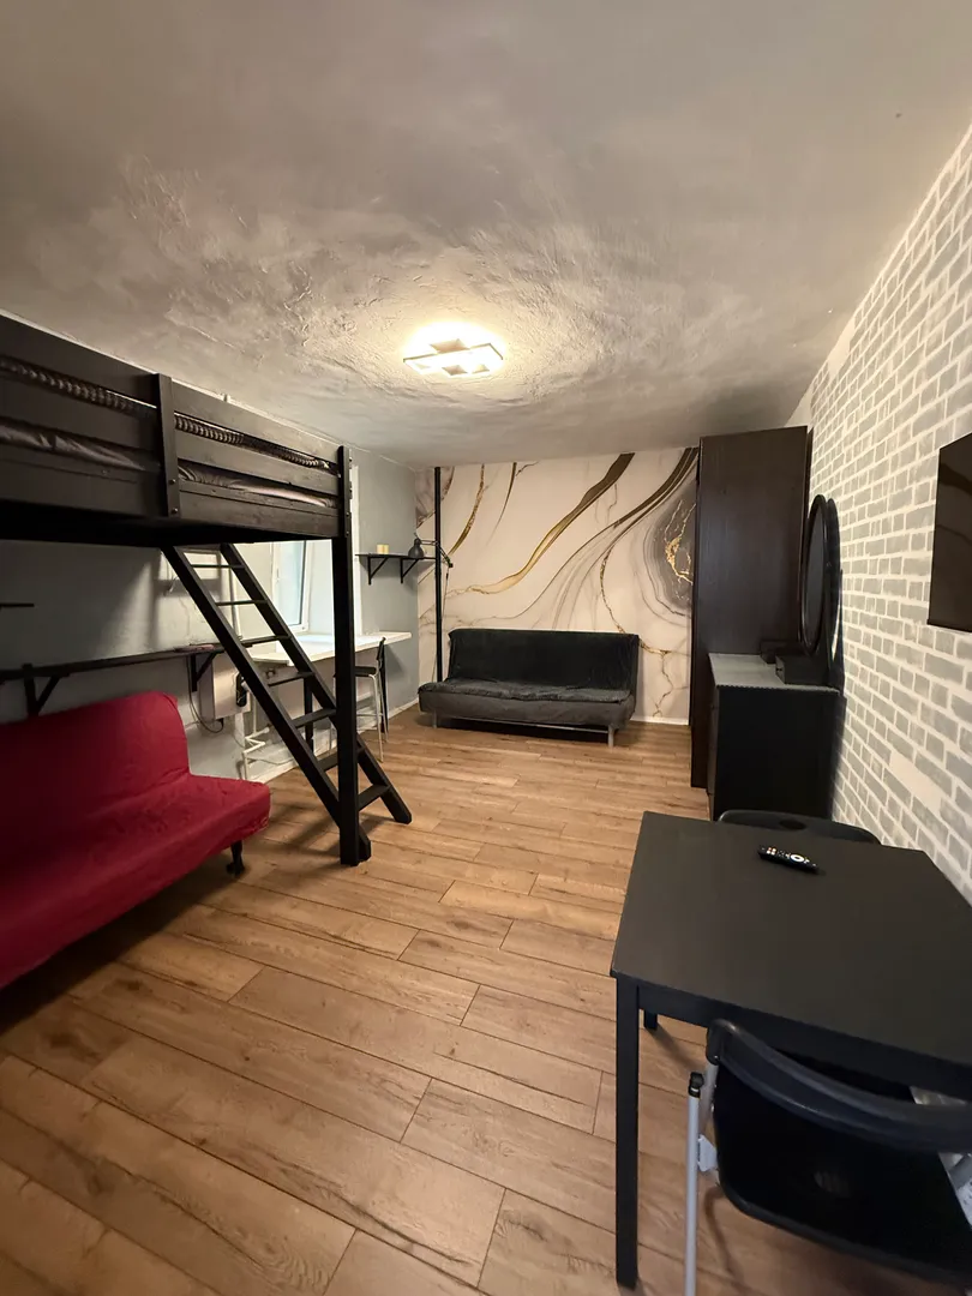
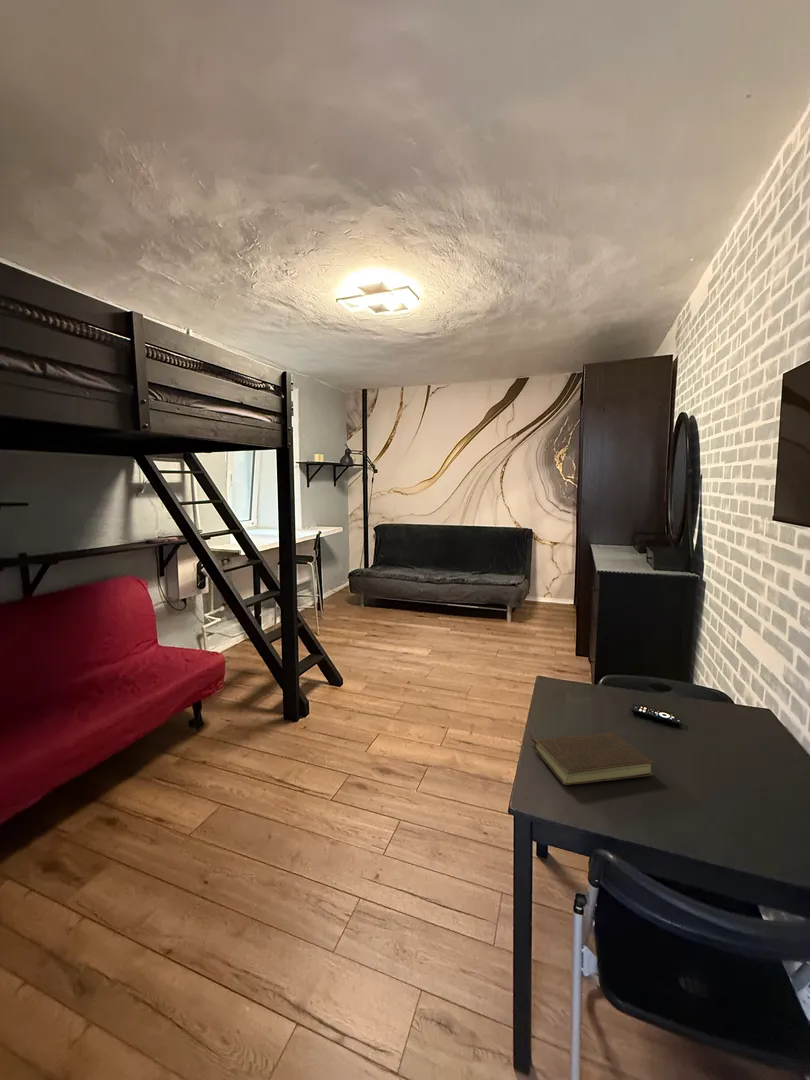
+ book [526,730,654,786]
